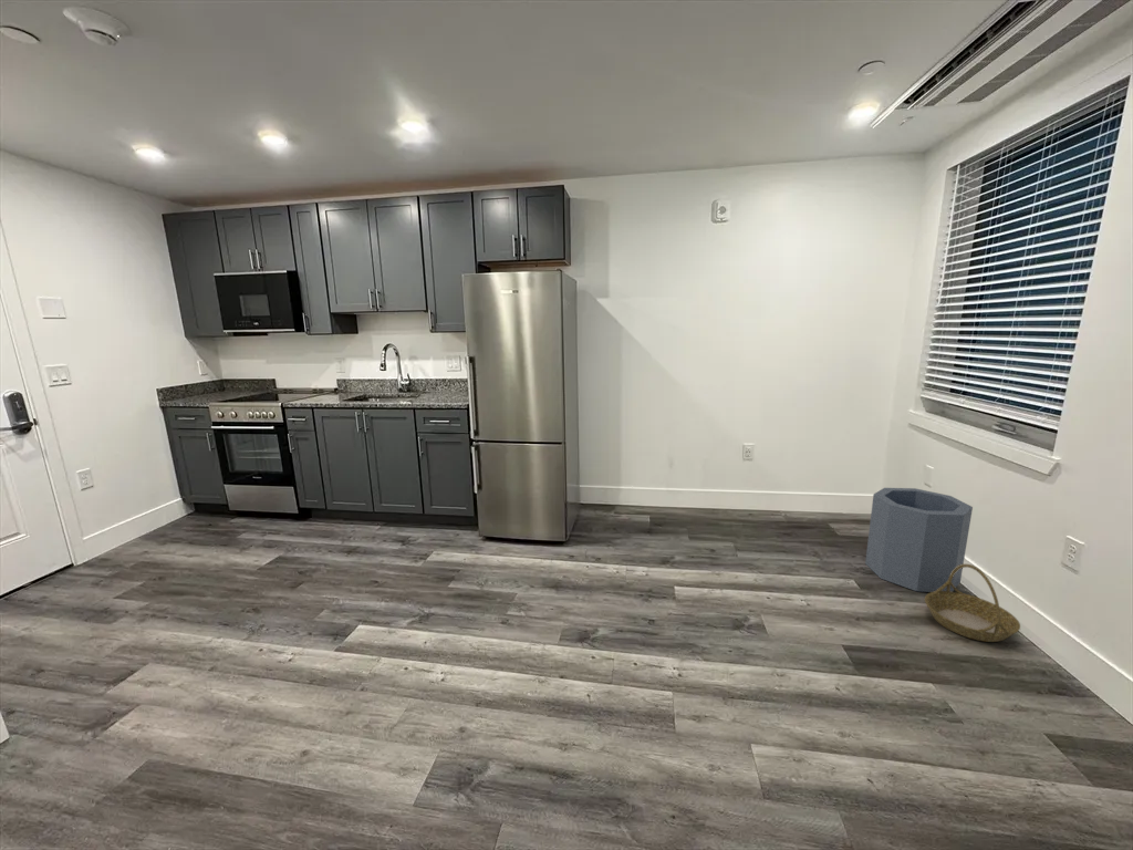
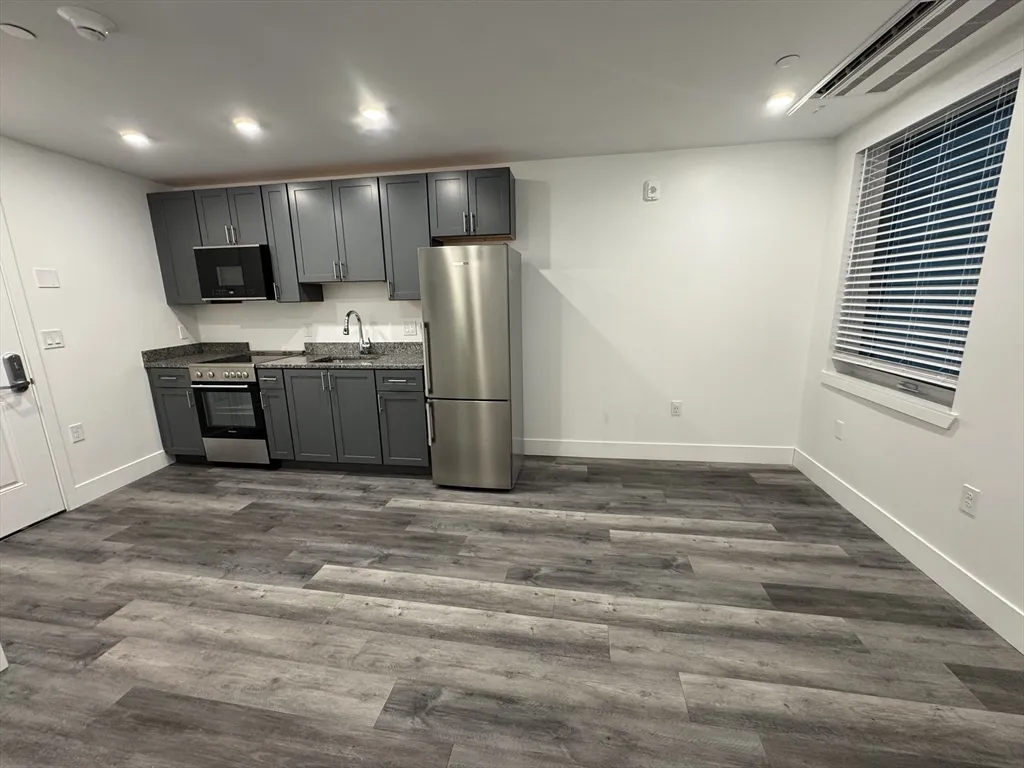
- basket [924,563,1021,643]
- trash can [864,487,974,593]
